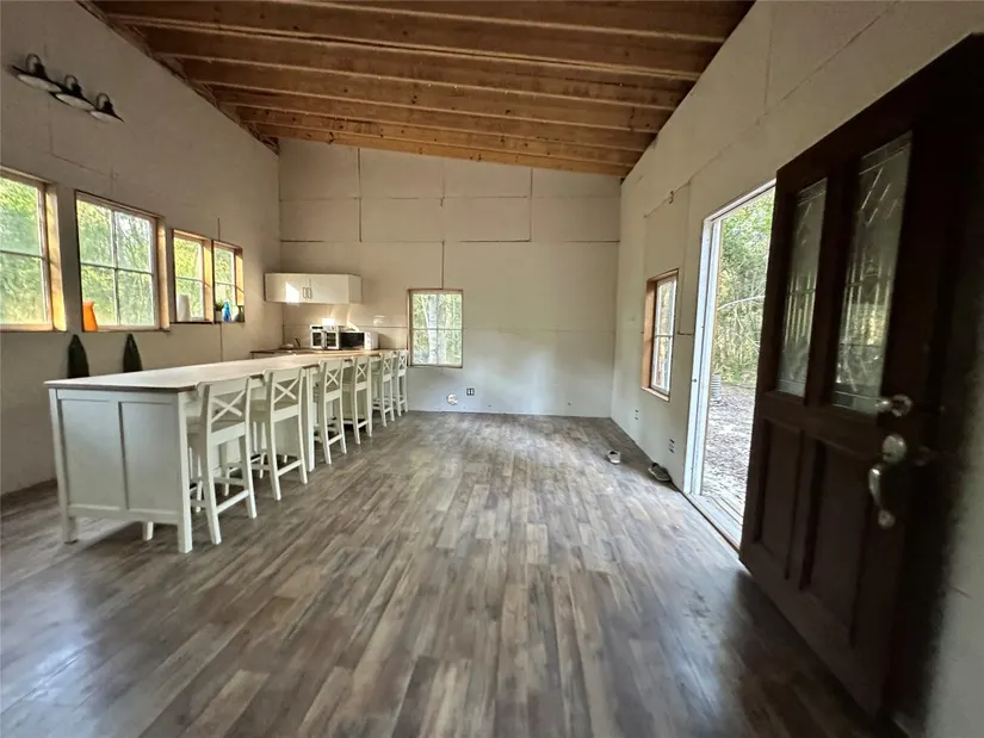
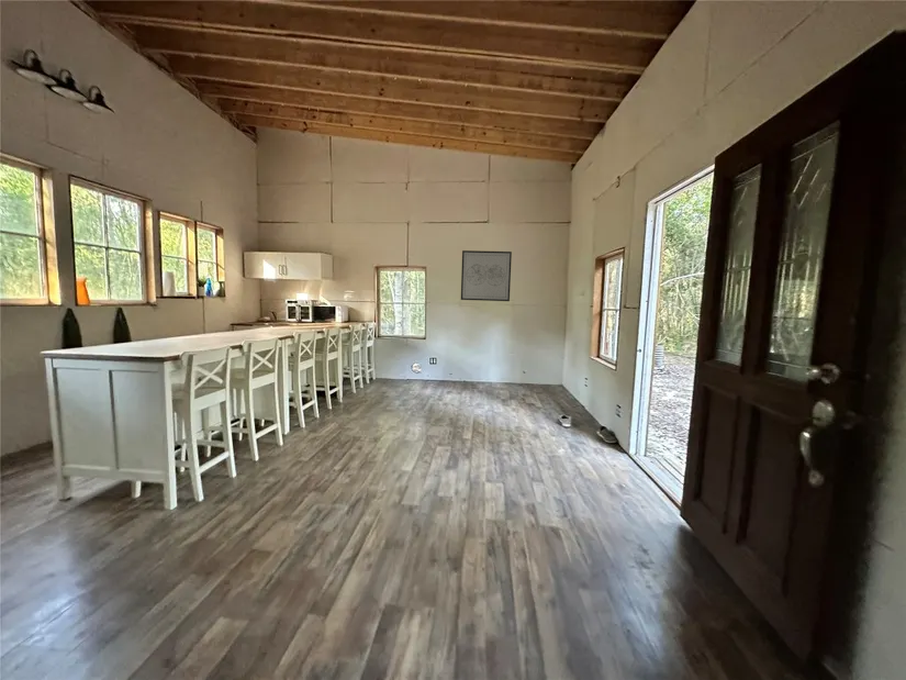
+ wall art [460,249,513,302]
